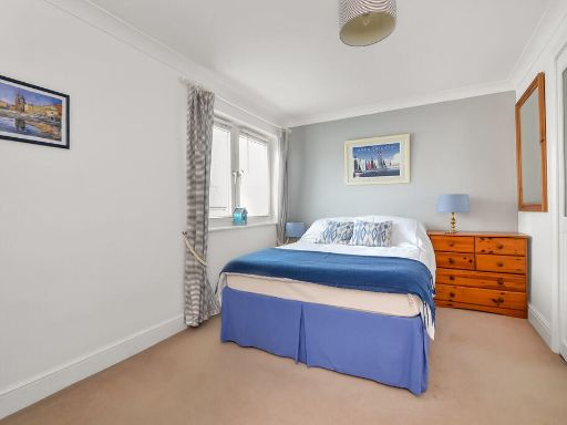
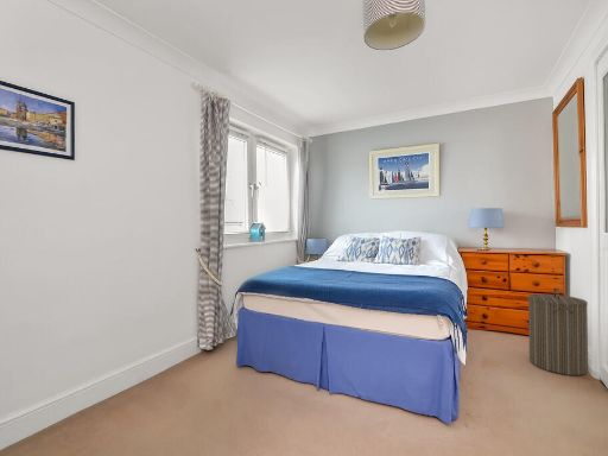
+ laundry hamper [527,286,589,376]
